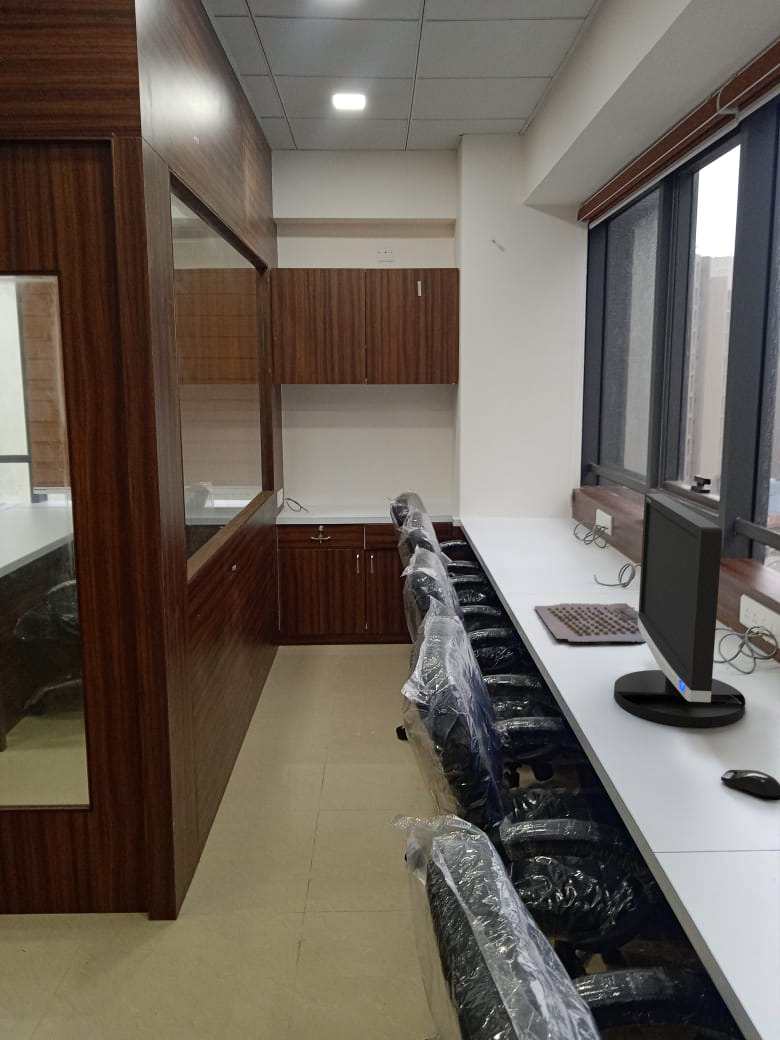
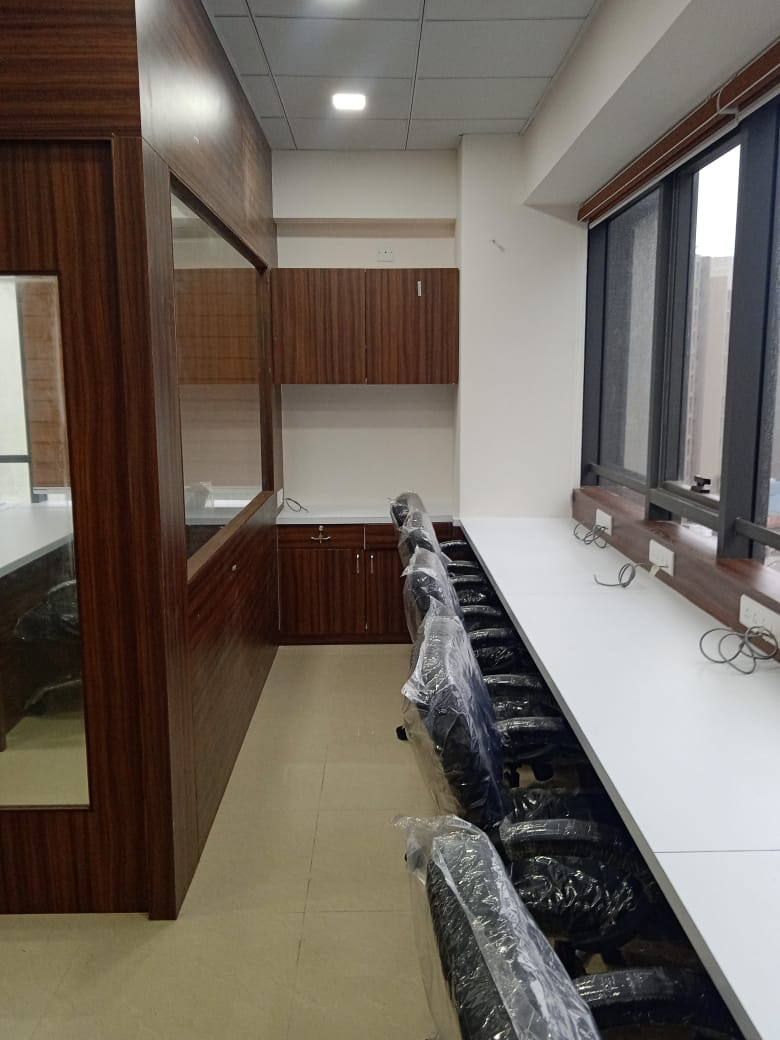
- specimen tray [533,602,646,643]
- monitor [613,493,746,728]
- computer mouse [720,769,780,802]
